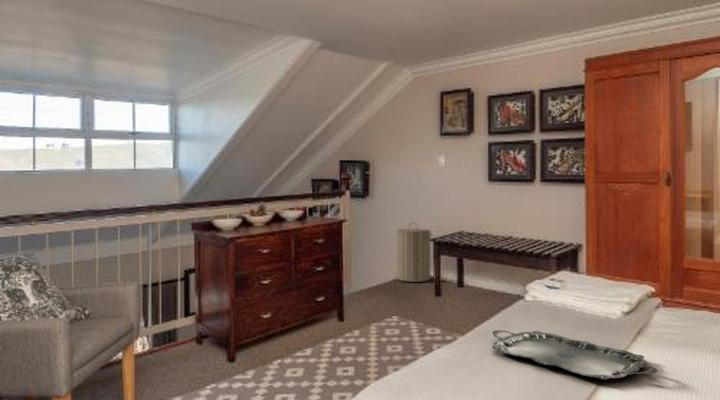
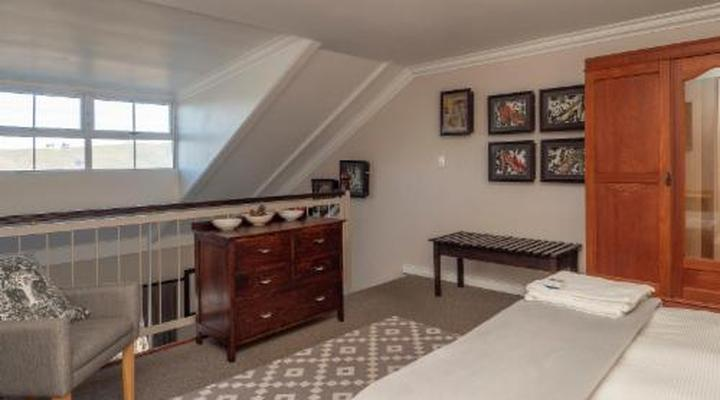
- serving tray [491,329,659,381]
- laundry hamper [395,221,433,283]
